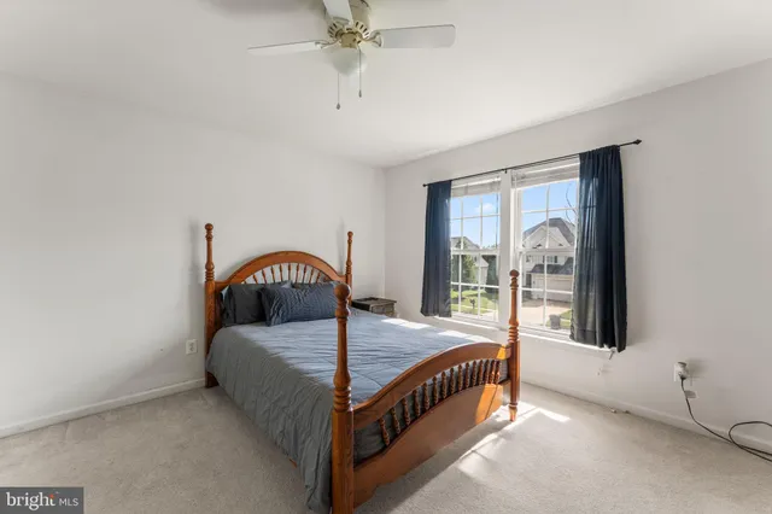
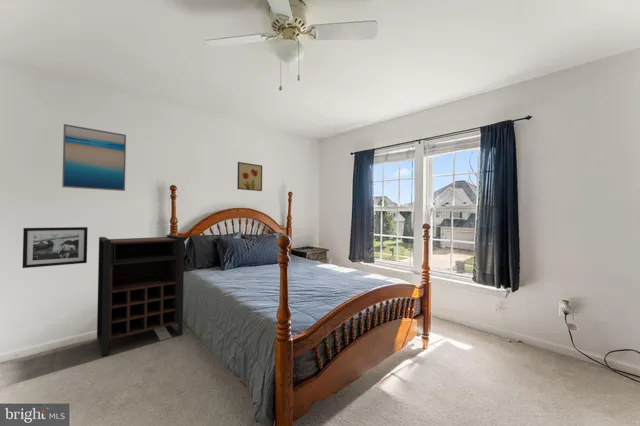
+ shelving unit [96,234,185,357]
+ picture frame [22,226,89,269]
+ wall art [61,123,127,192]
+ wall art [236,161,263,192]
